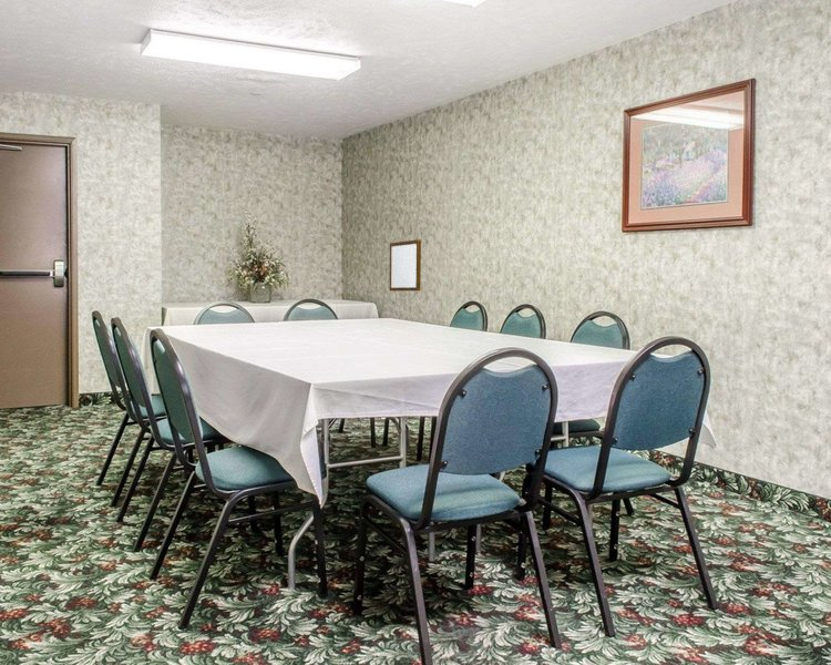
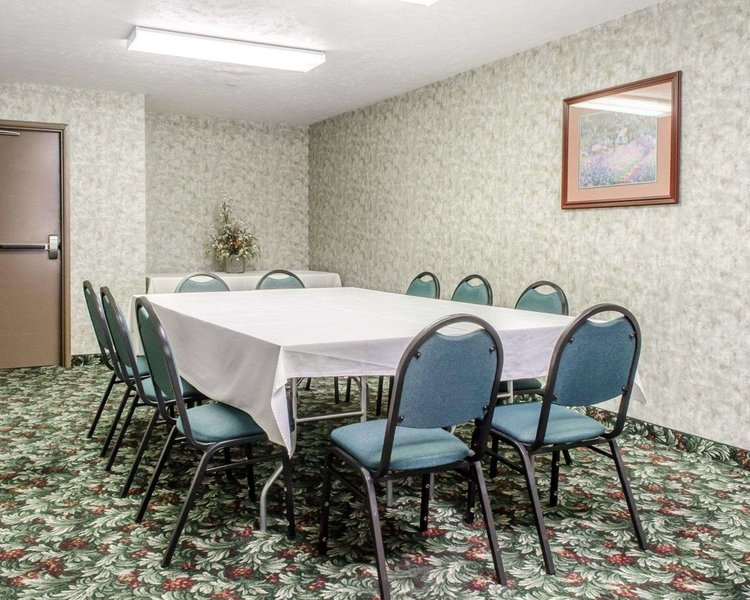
- writing board [388,238,422,291]
